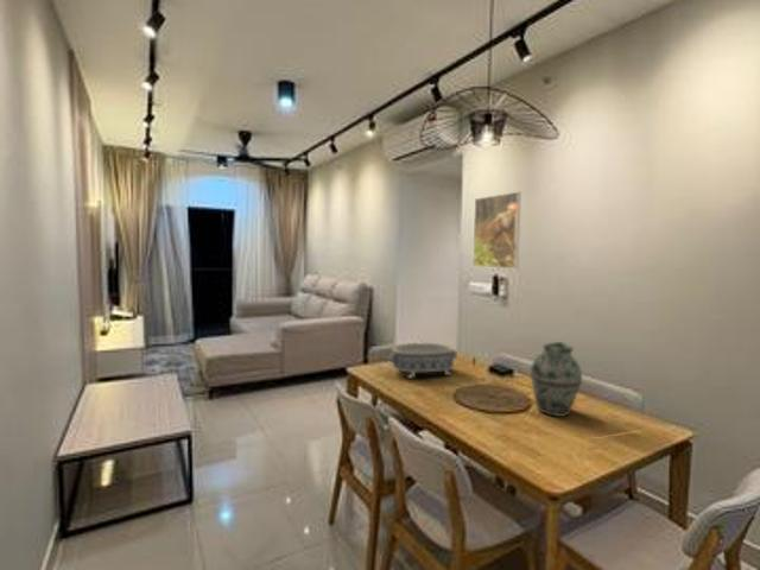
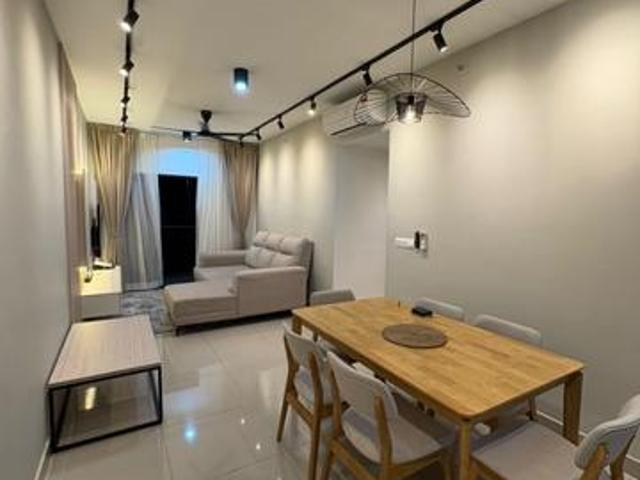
- decorative bowl [387,342,458,380]
- vase [528,341,583,418]
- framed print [471,191,522,270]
